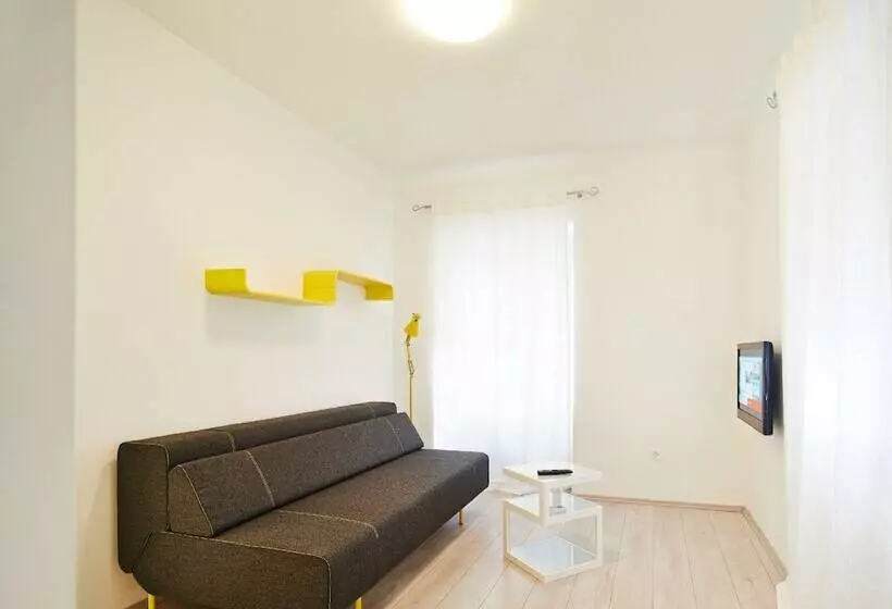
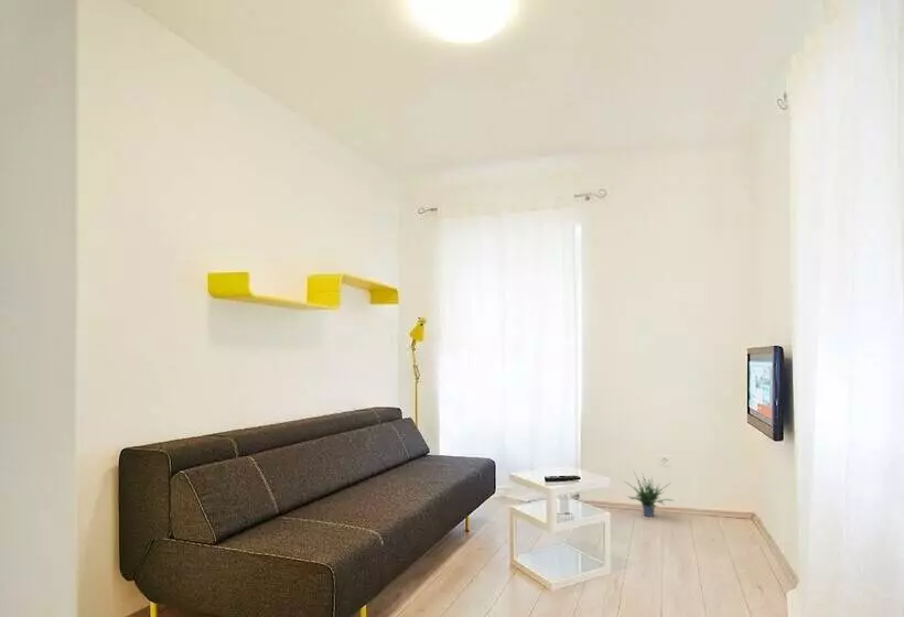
+ potted plant [624,470,676,518]
